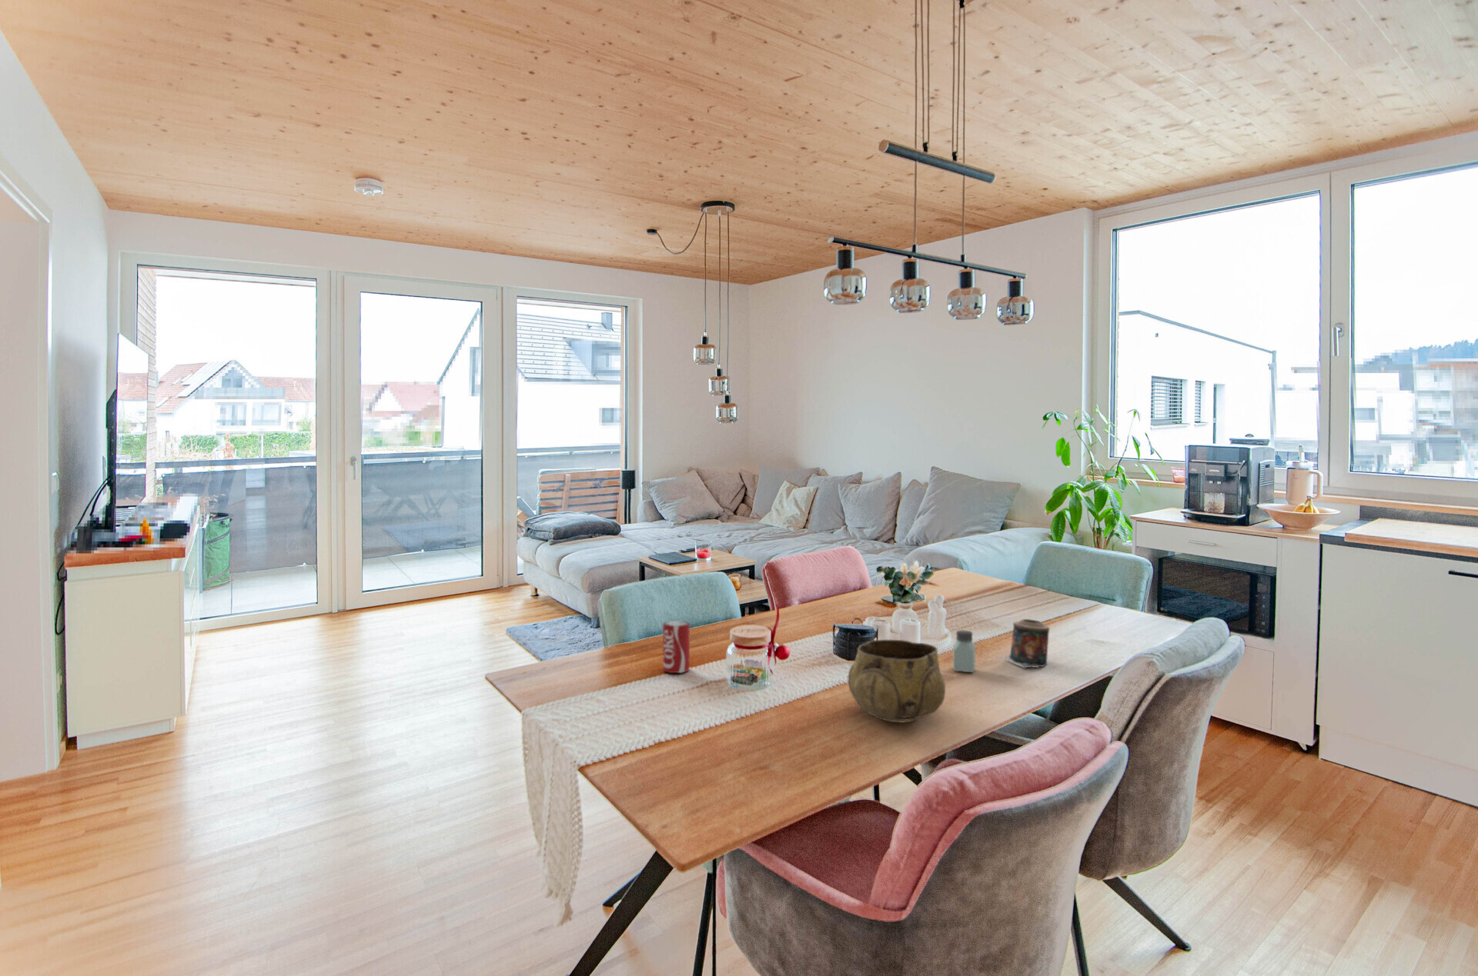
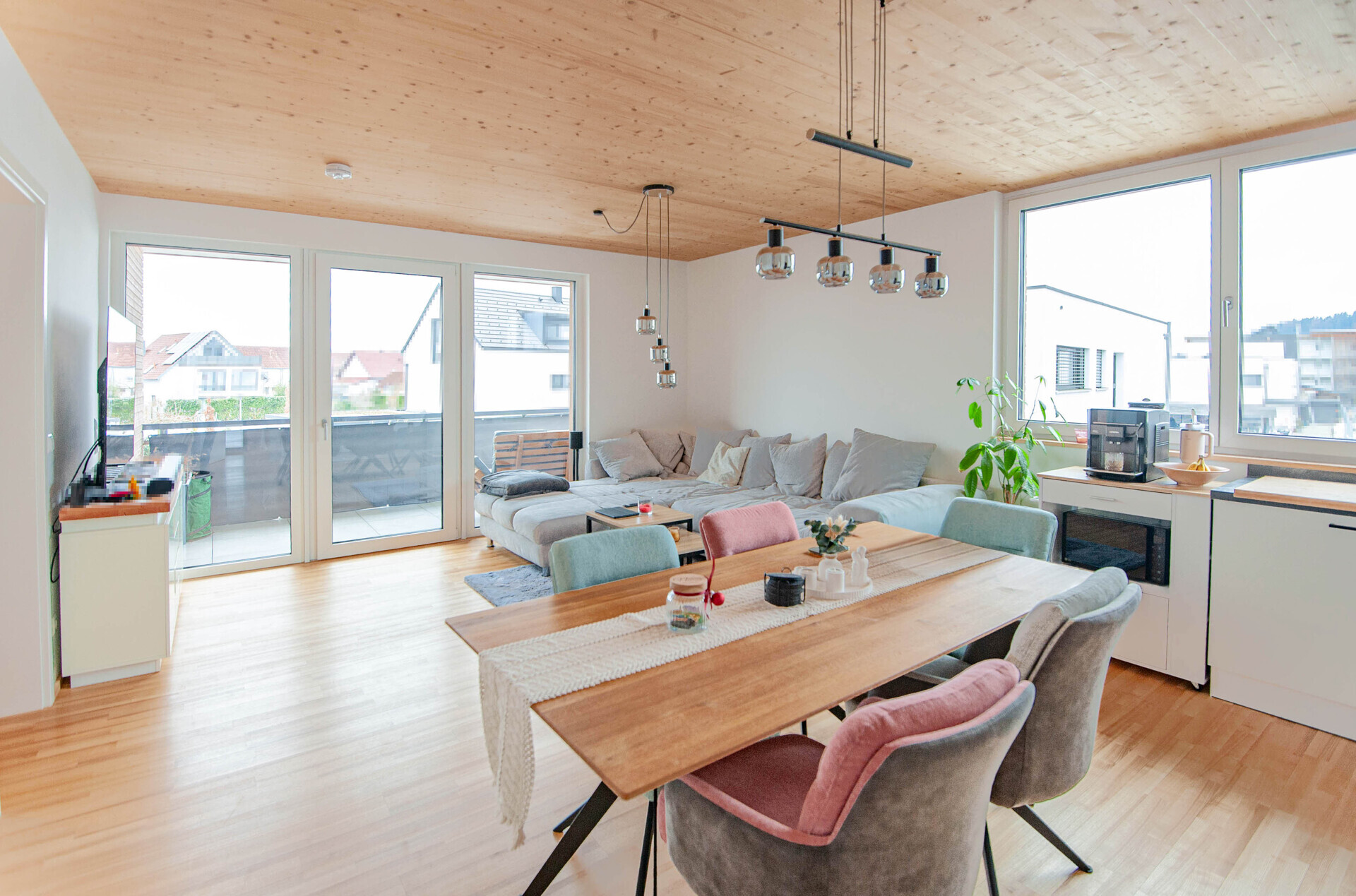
- beverage can [662,620,691,674]
- decorative bowl [848,639,946,723]
- candle [1005,619,1050,669]
- saltshaker [953,630,977,673]
